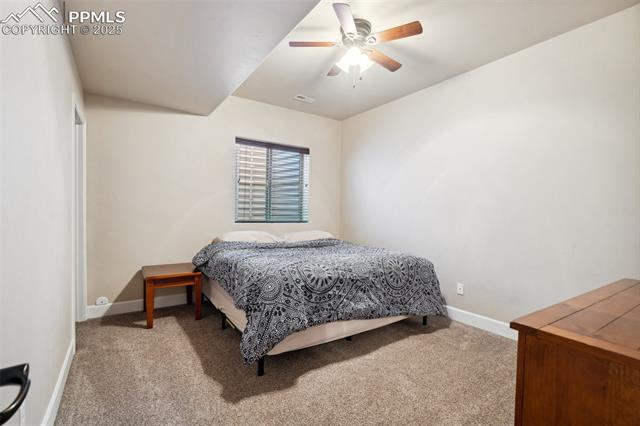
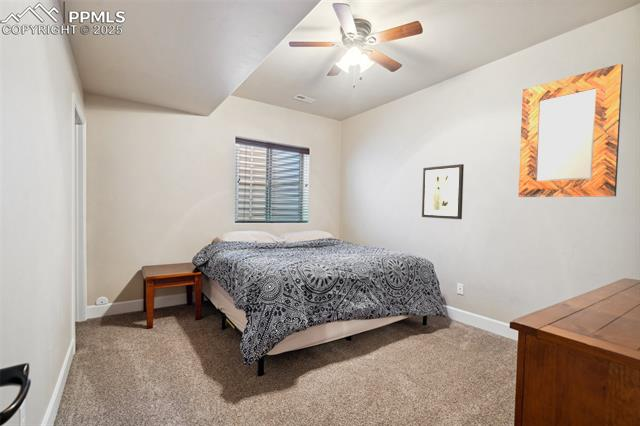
+ wall art [421,163,465,220]
+ home mirror [518,63,624,198]
